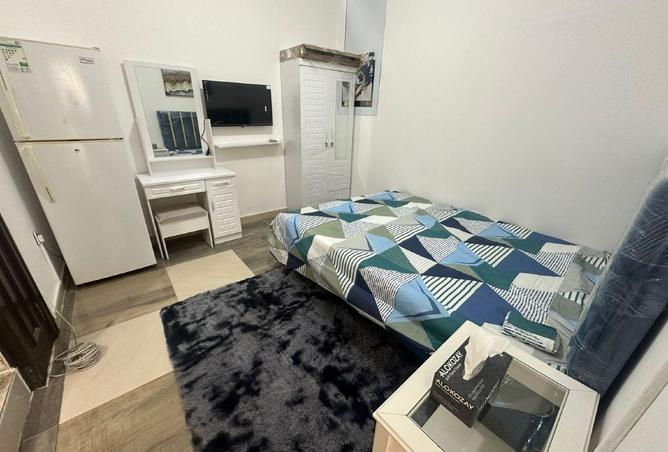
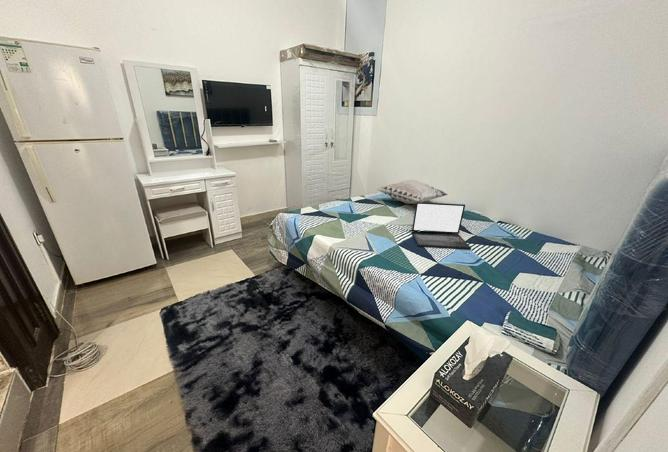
+ decorative pillow [376,179,449,205]
+ laptop [411,201,472,250]
